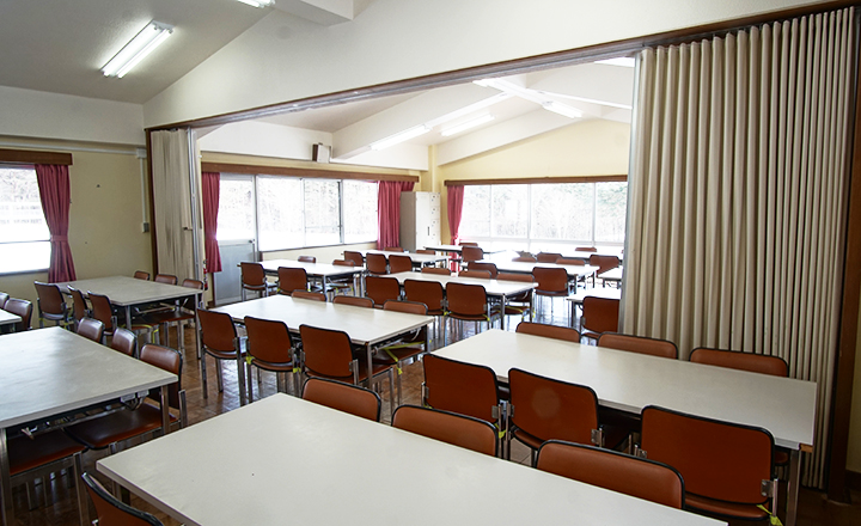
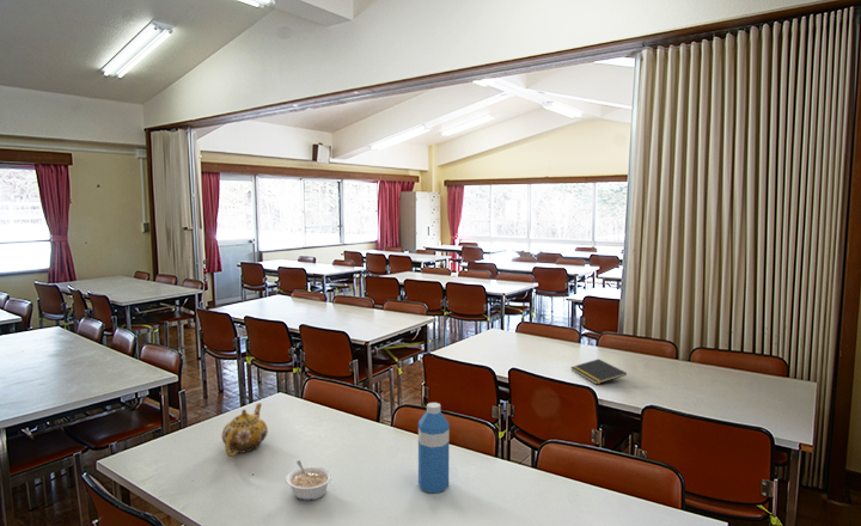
+ water bottle [417,402,451,495]
+ teapot [221,402,269,458]
+ legume [285,459,334,502]
+ notepad [569,357,628,385]
